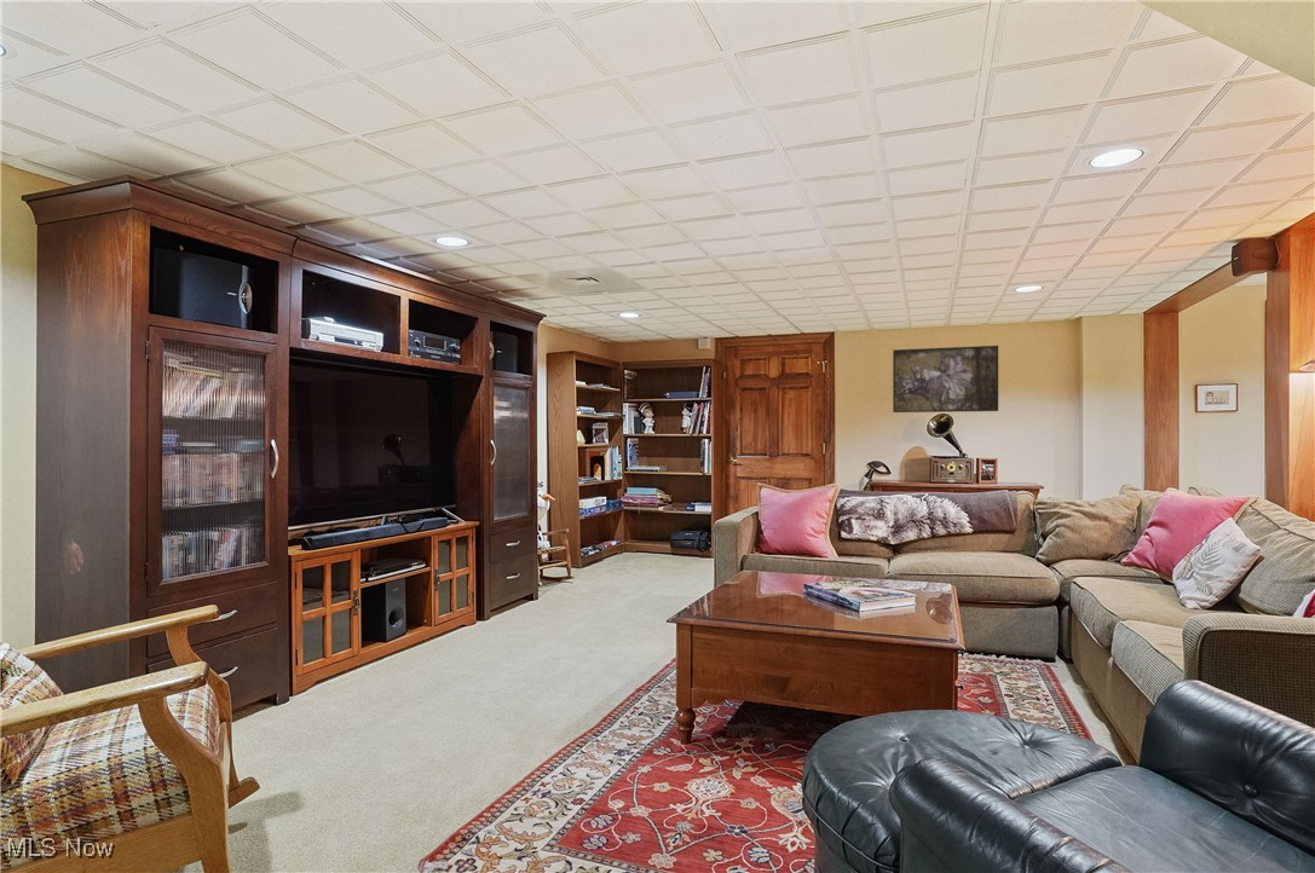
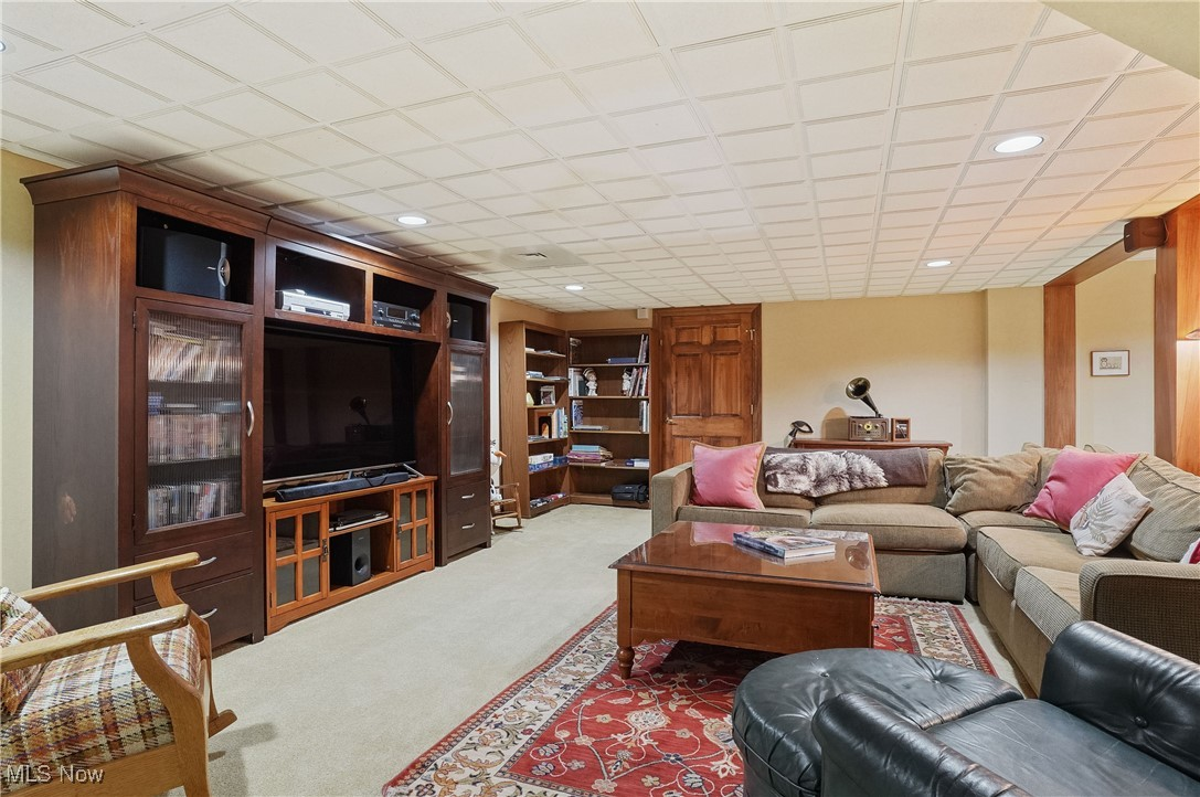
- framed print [892,345,999,414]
